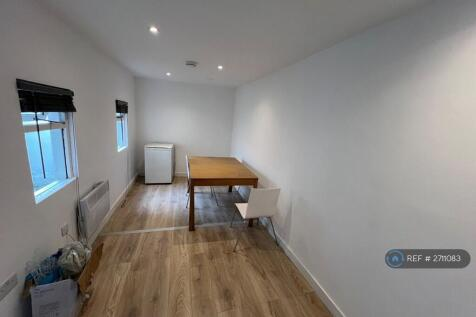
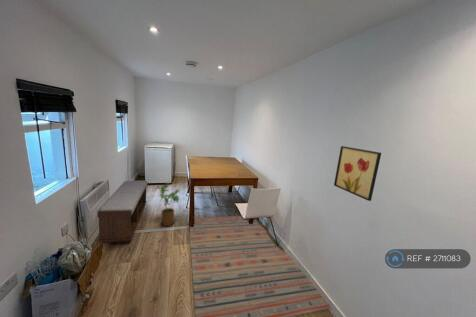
+ wall art [333,145,382,202]
+ bench [96,180,148,244]
+ rug [188,215,332,317]
+ house plant [156,182,180,227]
